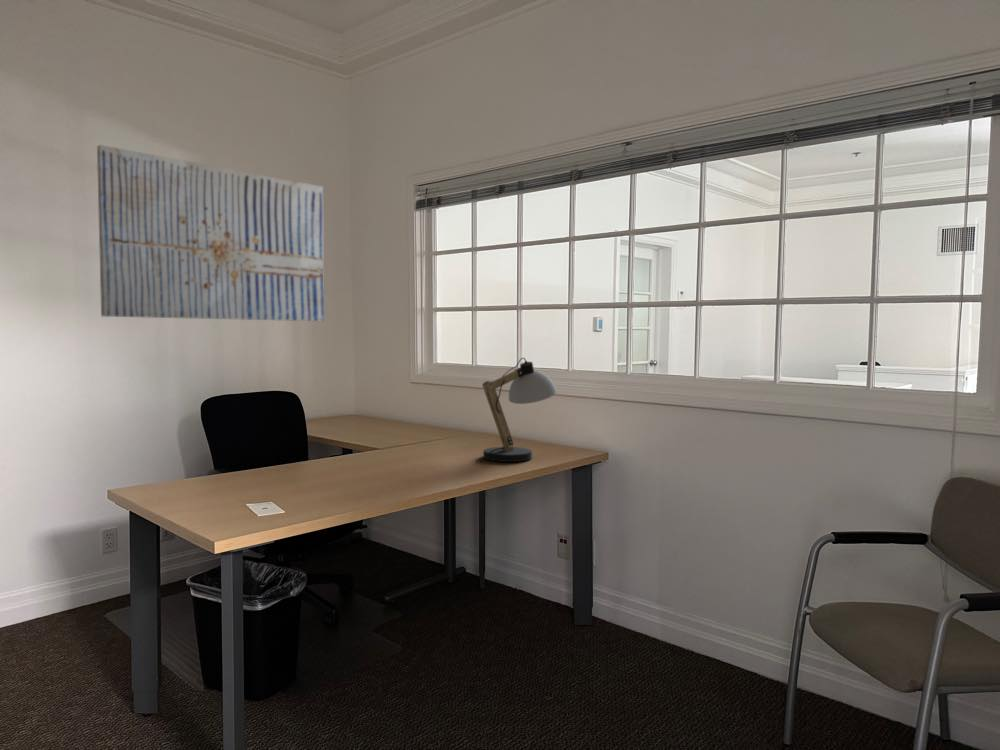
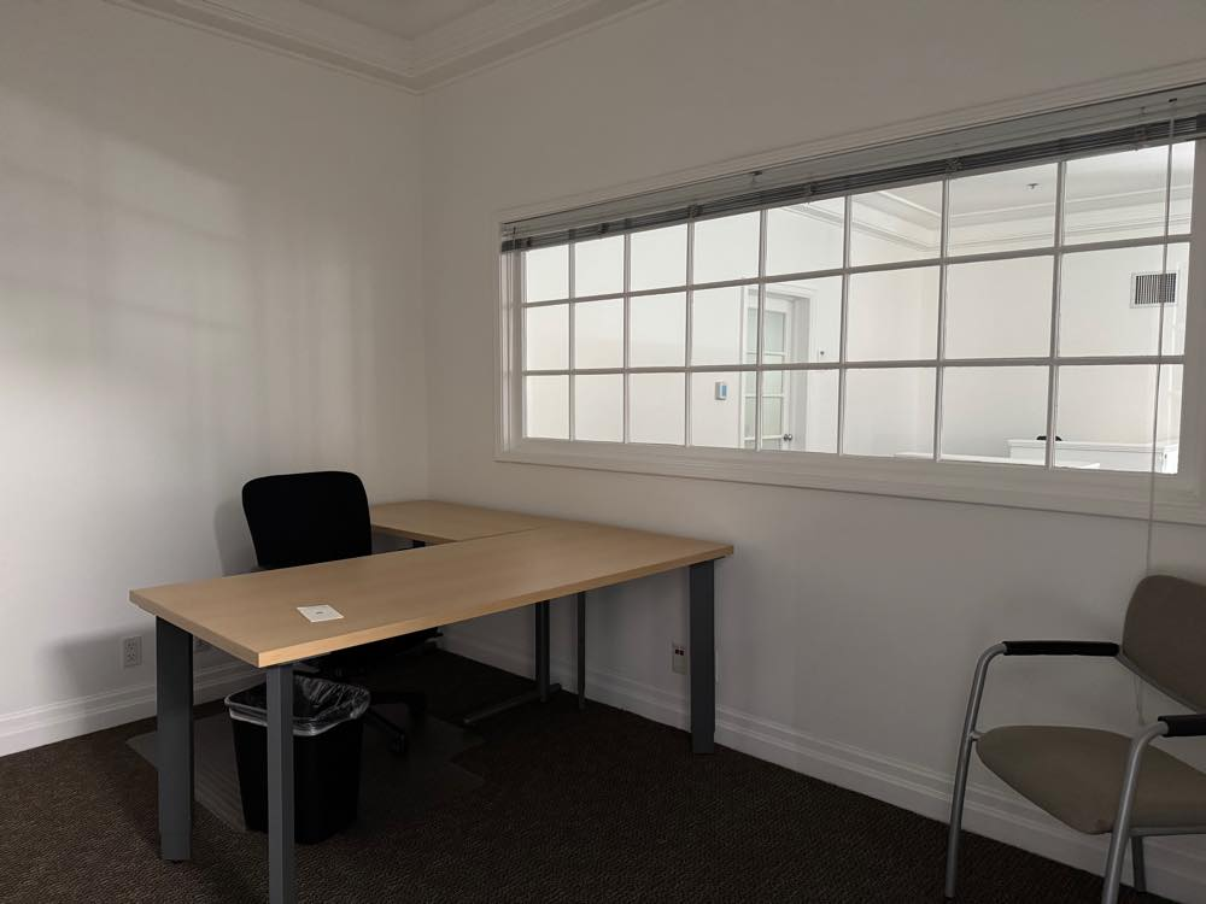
- desk lamp [474,357,558,463]
- wall art [96,144,325,322]
